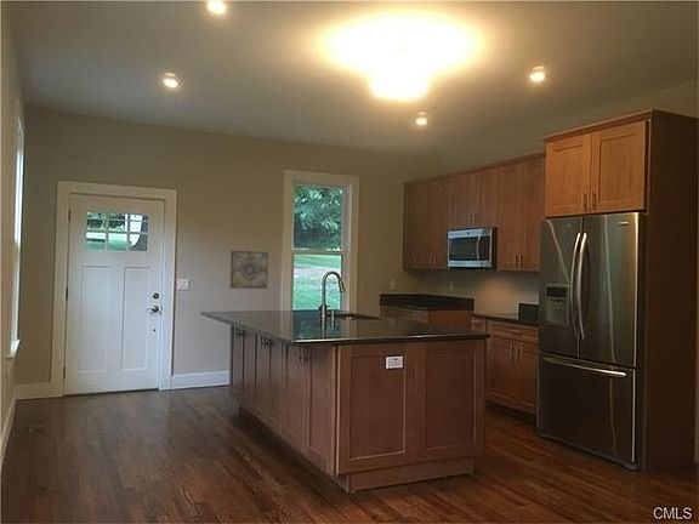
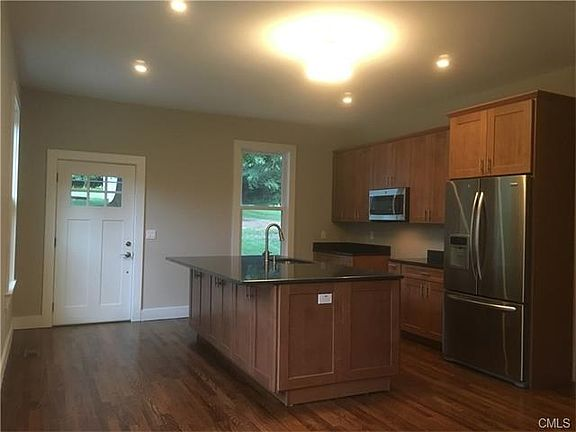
- wall art [229,250,269,290]
